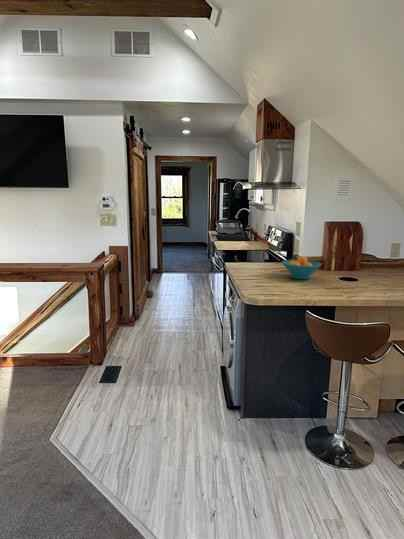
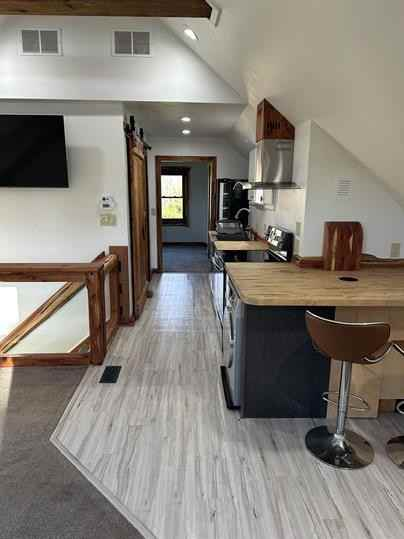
- fruit bowl [281,255,323,280]
